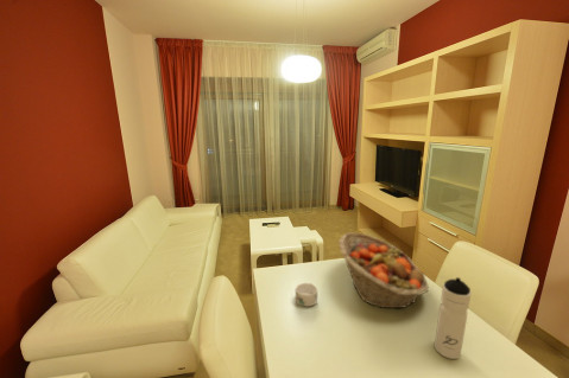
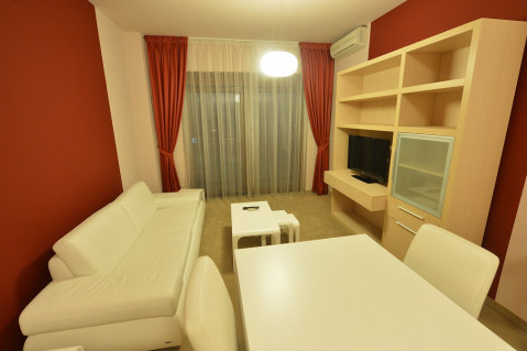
- mug [295,282,318,307]
- water bottle [434,276,473,360]
- fruit basket [337,232,430,309]
